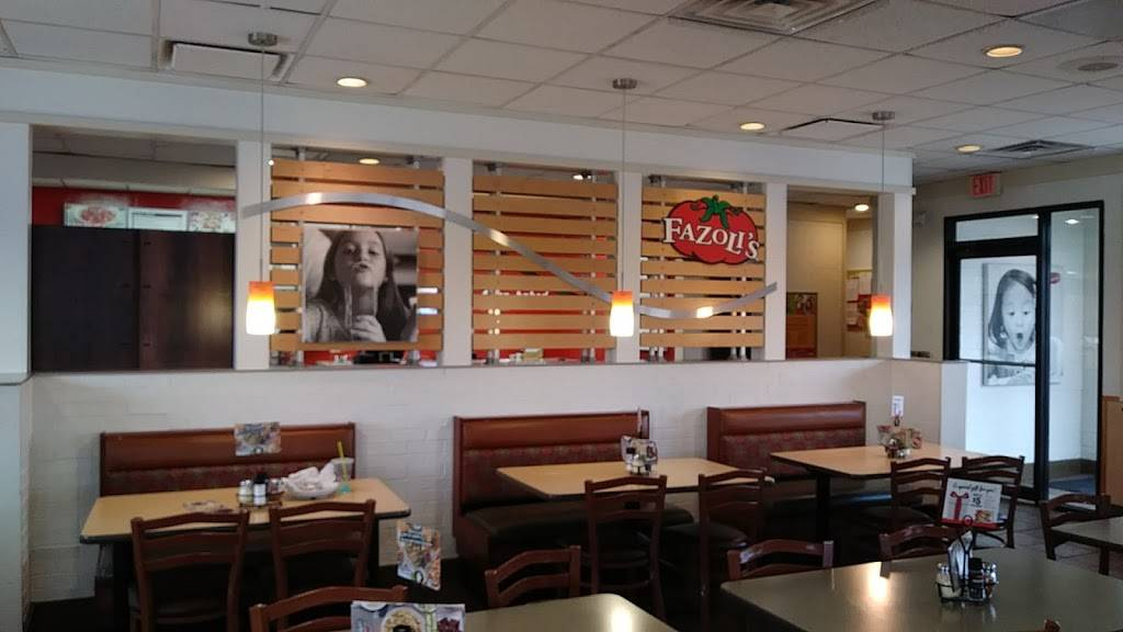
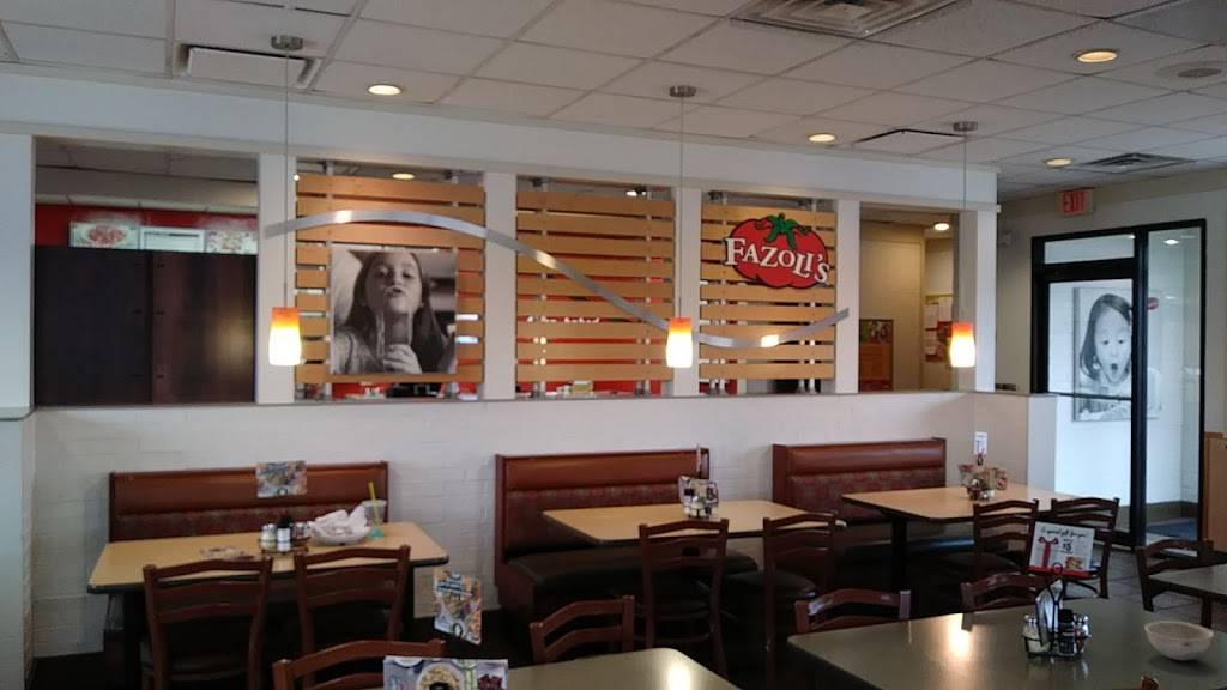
+ bowl [1143,619,1215,661]
